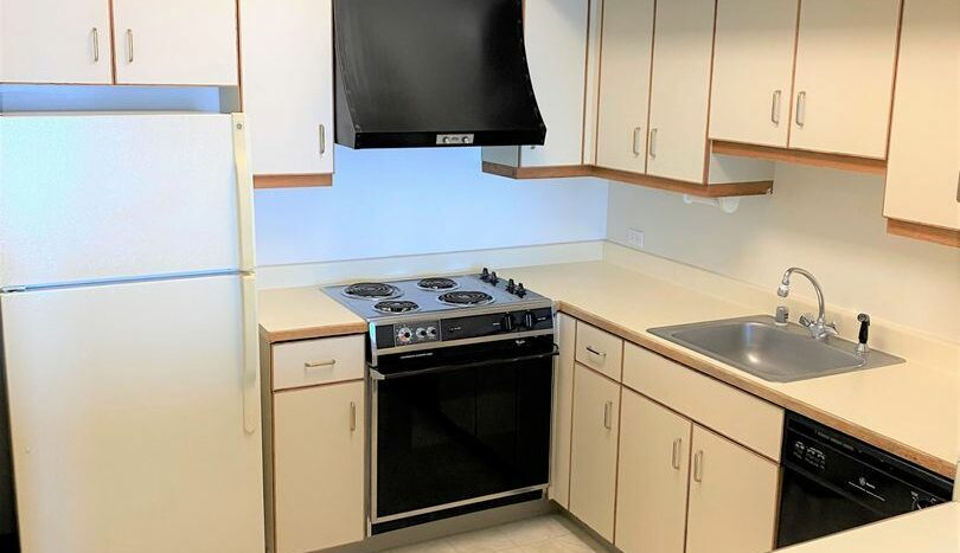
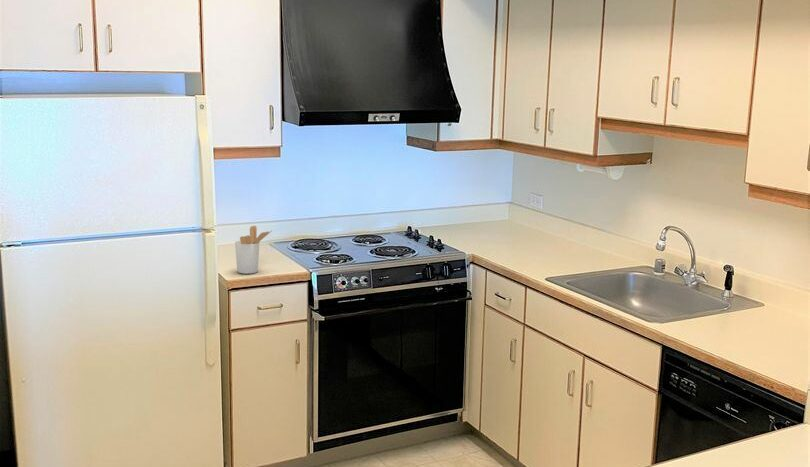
+ utensil holder [234,225,273,275]
